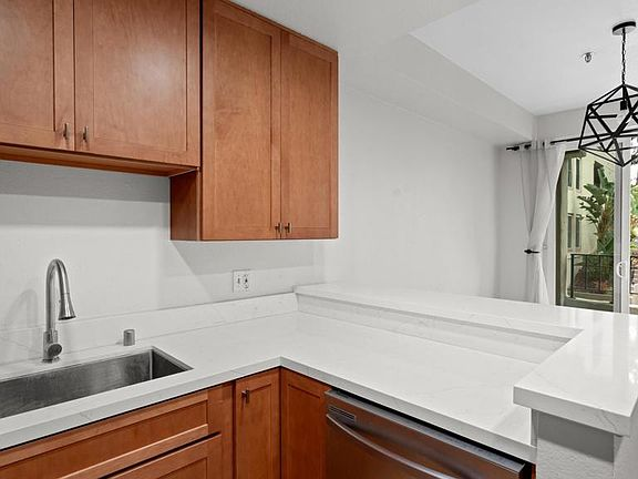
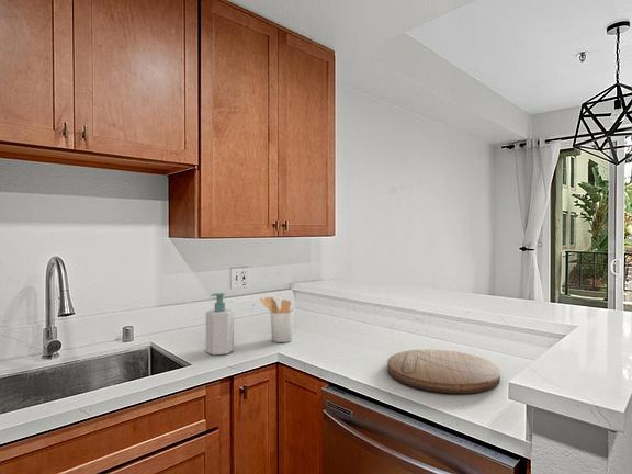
+ utensil holder [259,296,294,343]
+ cutting board [386,348,501,395]
+ soap bottle [205,292,235,356]
